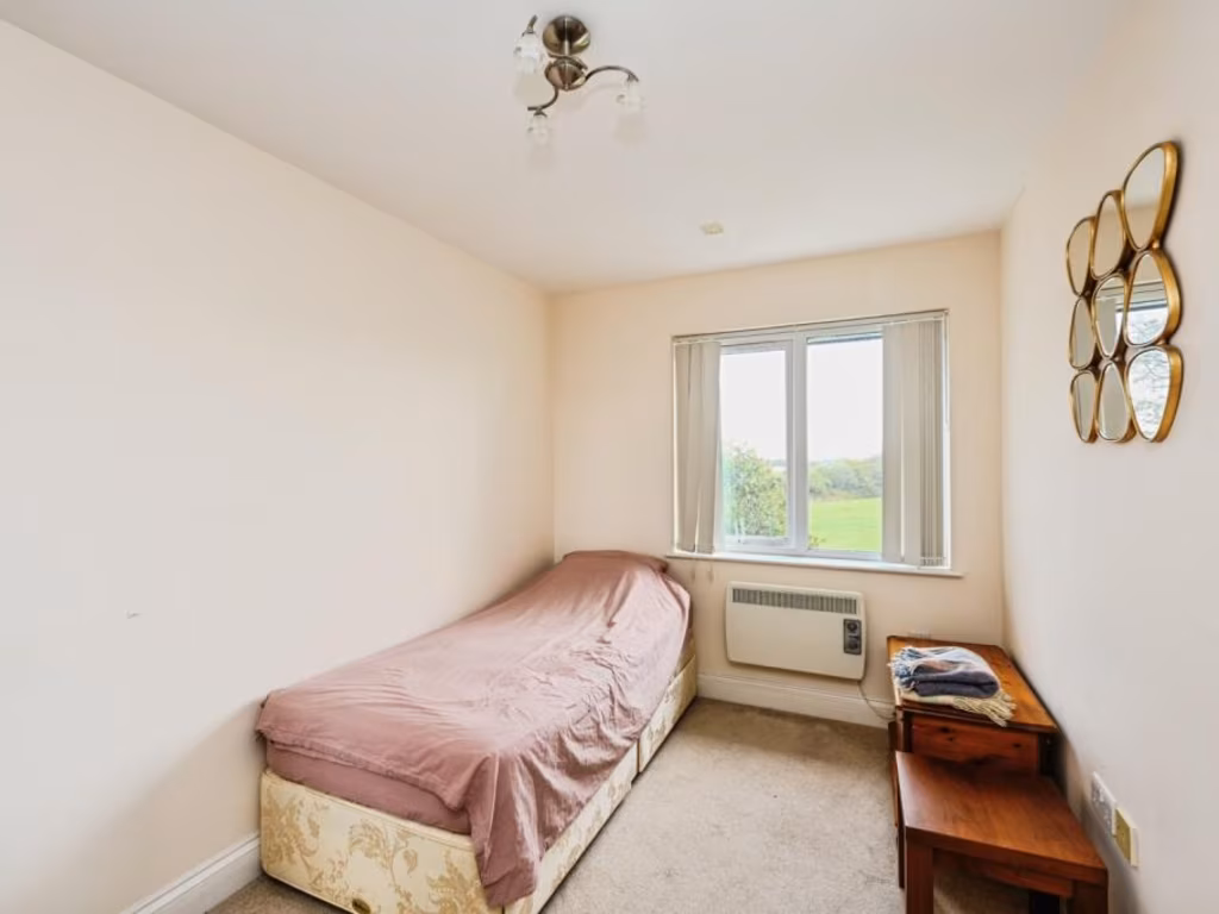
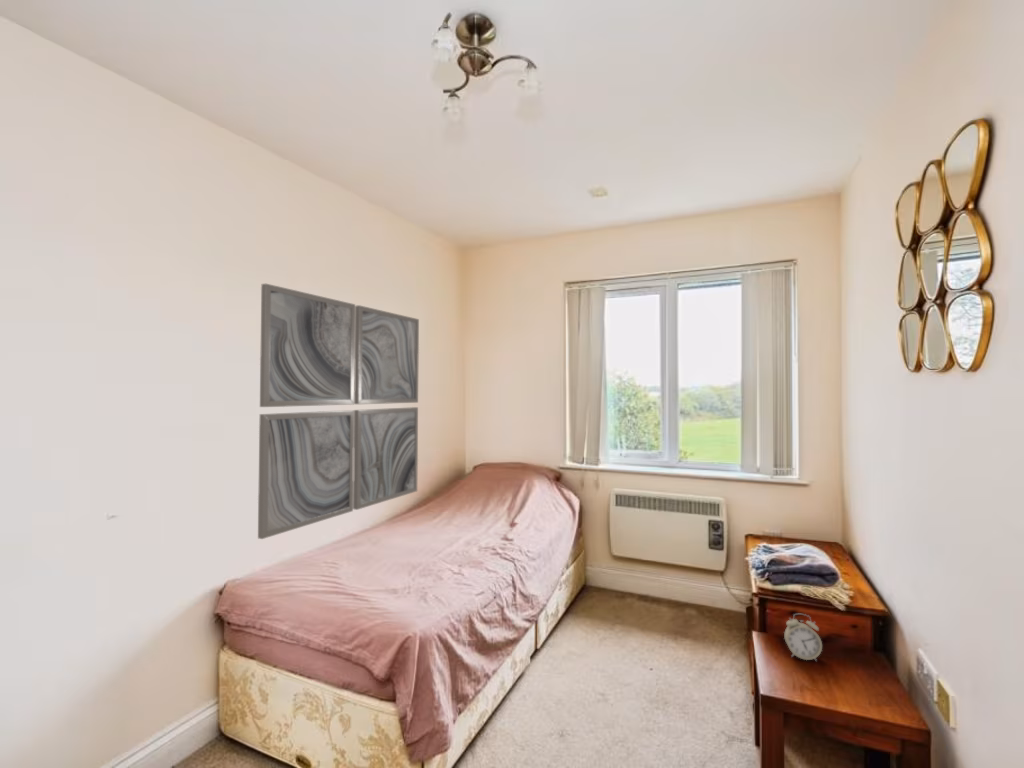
+ alarm clock [783,613,823,662]
+ wall art [257,283,420,540]
